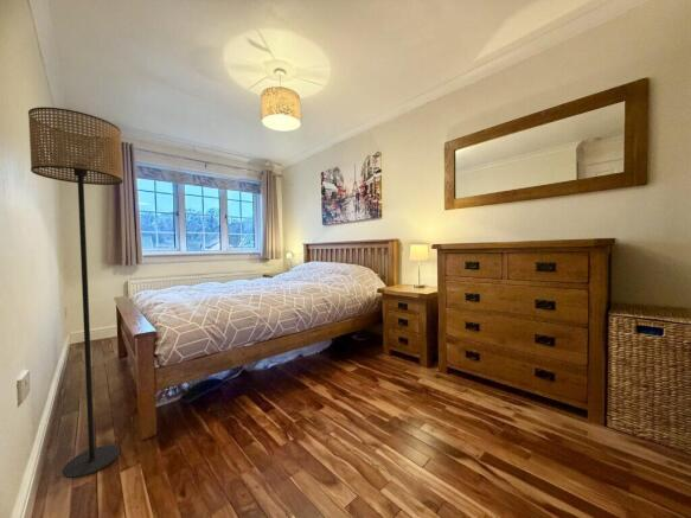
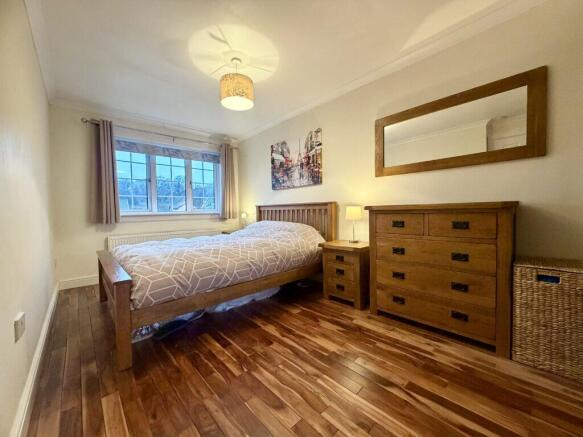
- floor lamp [27,105,124,479]
